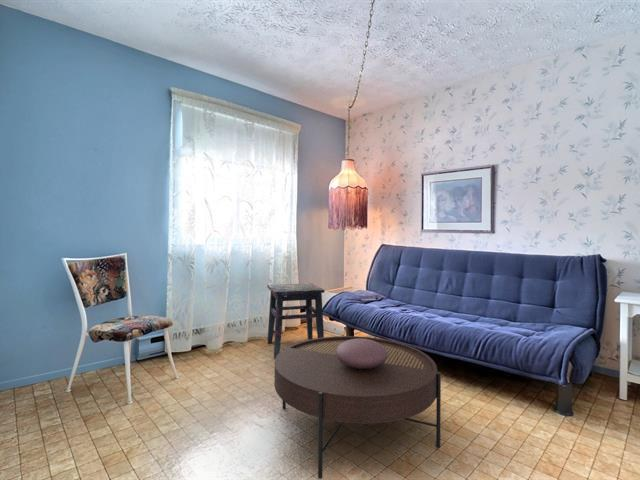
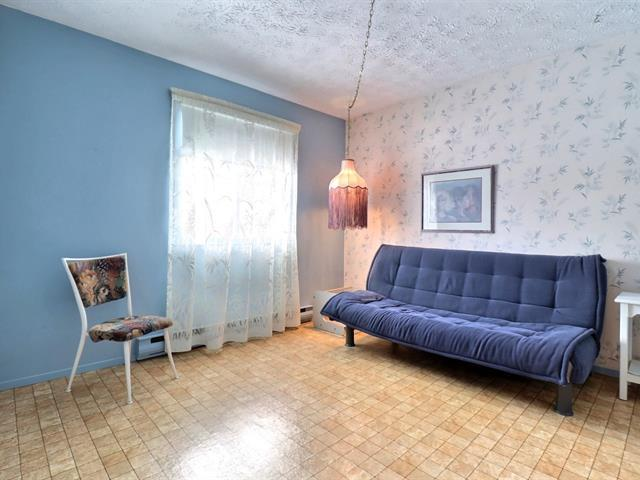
- coffee table [273,335,442,480]
- decorative bowl [336,339,387,369]
- side table [266,282,326,359]
